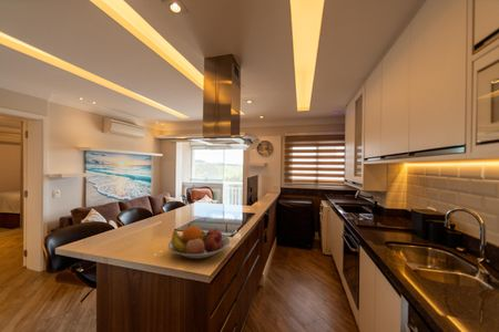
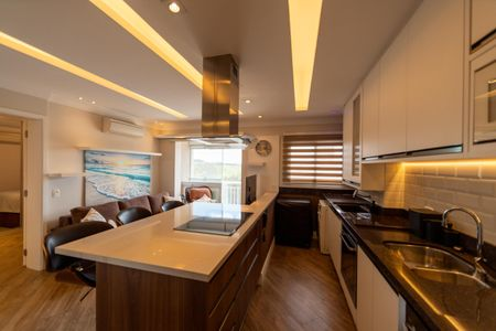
- fruit bowl [167,225,232,260]
